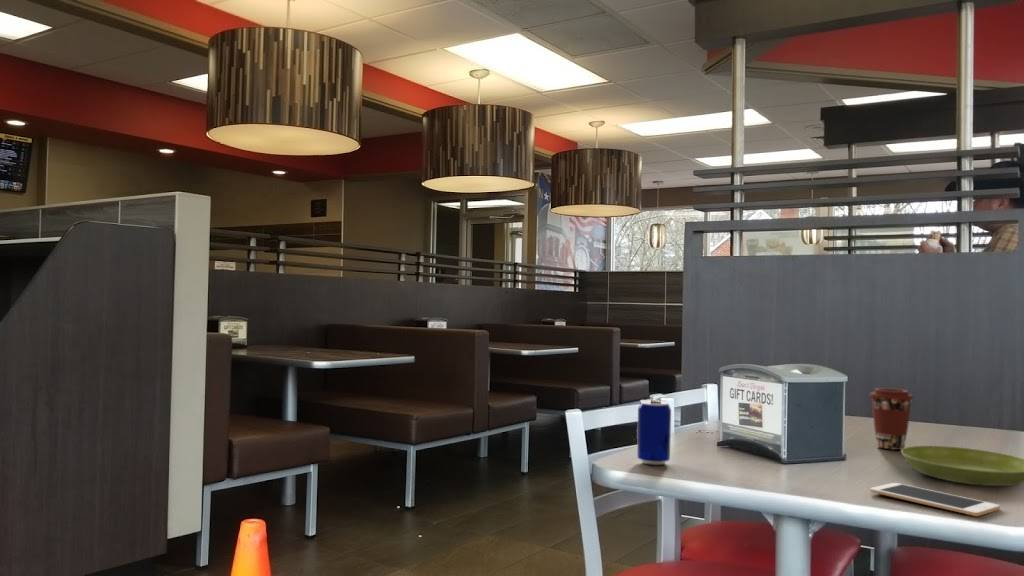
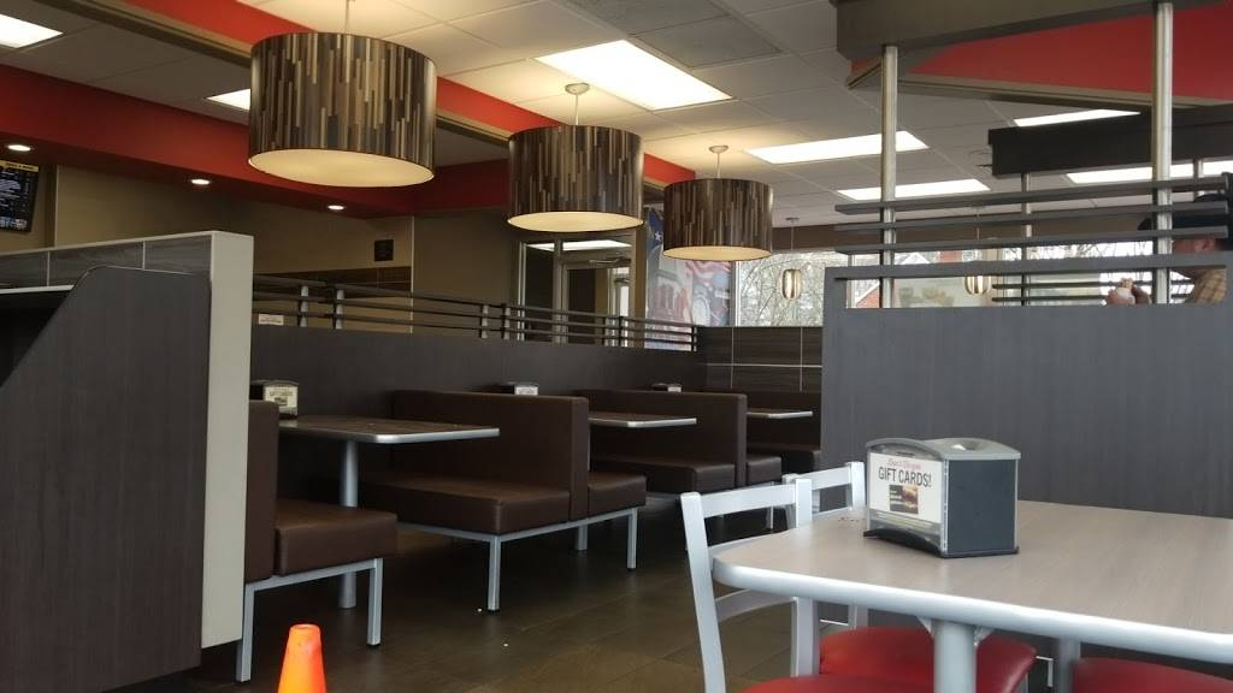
- saucer [900,445,1024,487]
- cell phone [869,482,1001,517]
- beer can [636,398,672,466]
- coffee cup [868,387,915,451]
